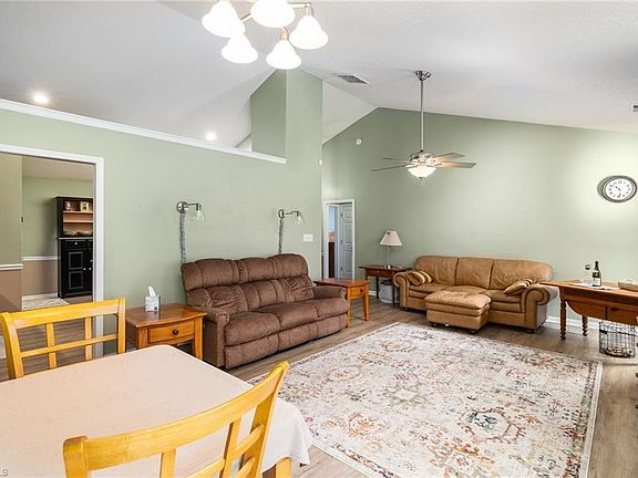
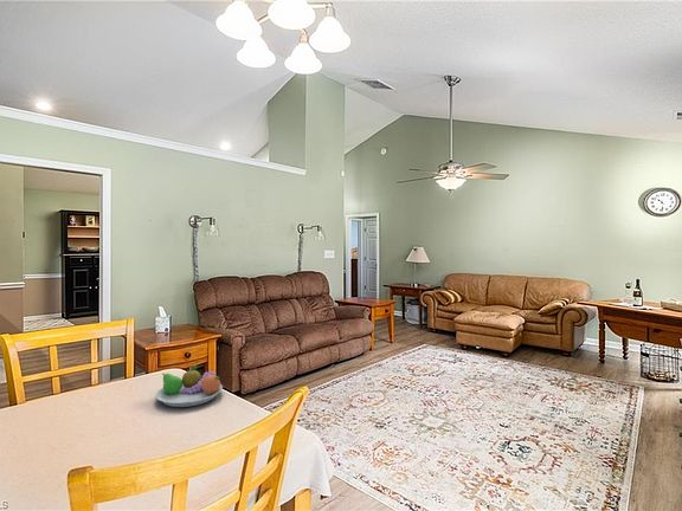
+ fruit bowl [155,364,224,408]
